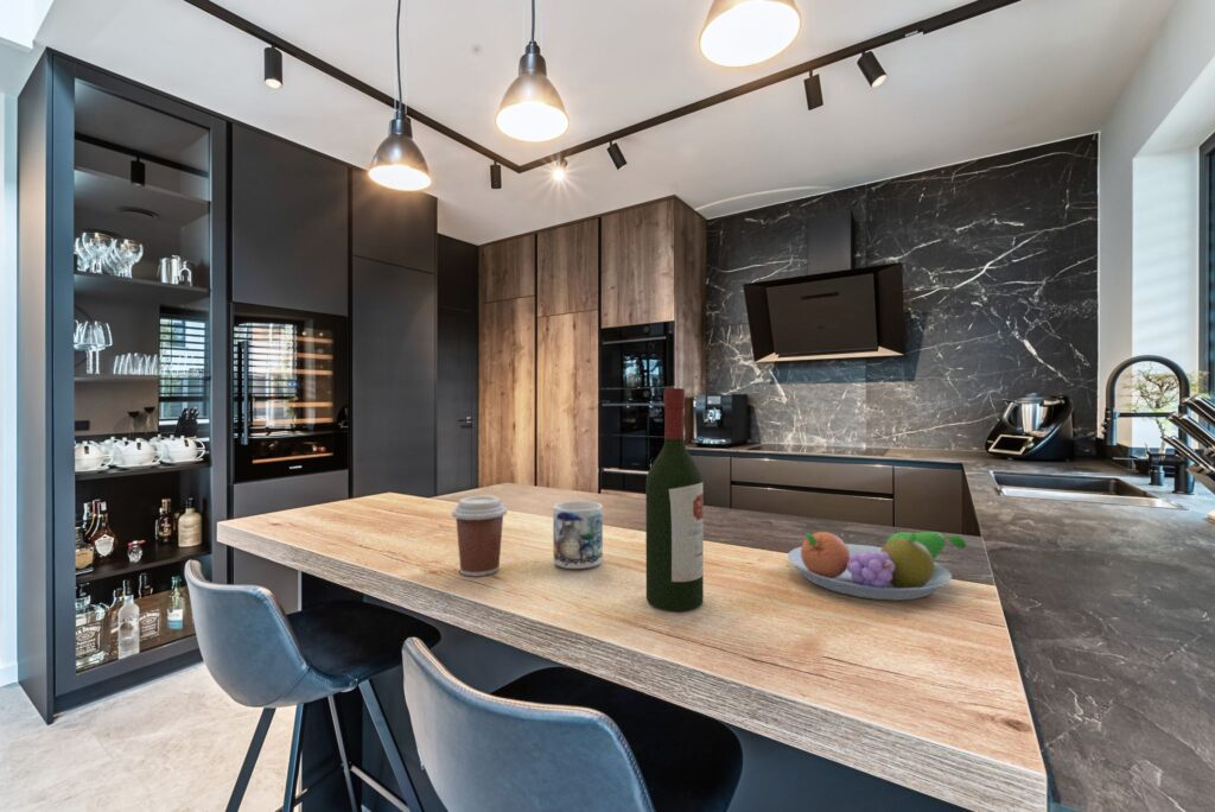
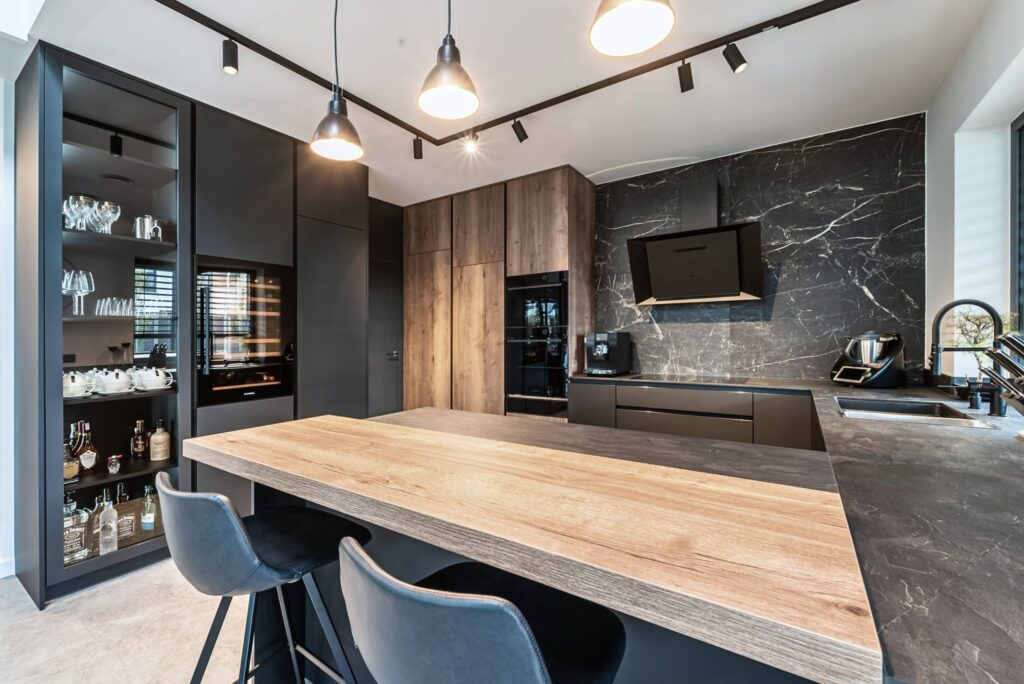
- mug [552,500,604,570]
- wine bottle [644,387,705,611]
- fruit bowl [787,531,967,602]
- coffee cup [451,495,508,577]
